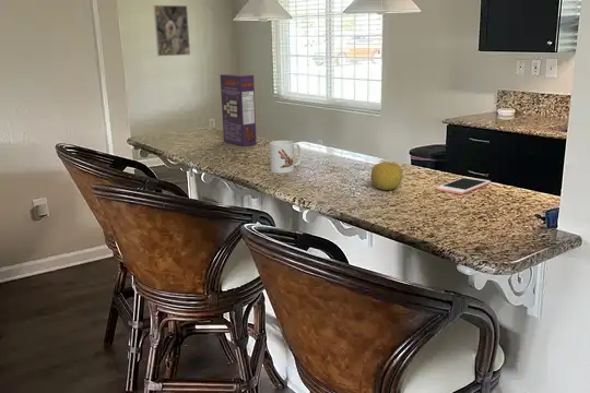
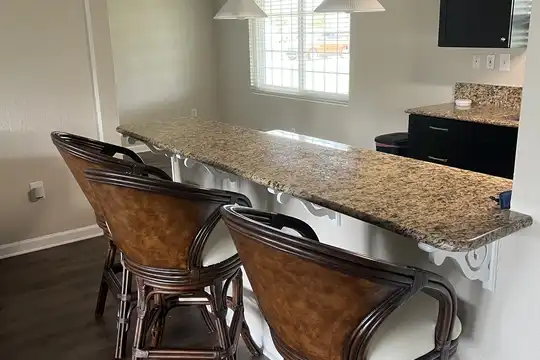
- cell phone [436,176,492,195]
- cereal box [220,73,258,147]
- fruit [369,160,403,191]
- mug [269,140,303,174]
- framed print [152,4,191,57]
